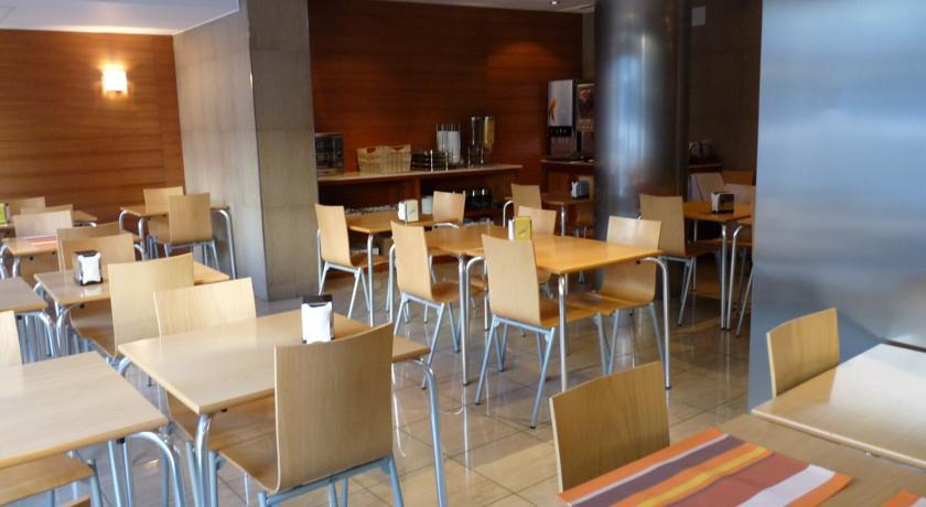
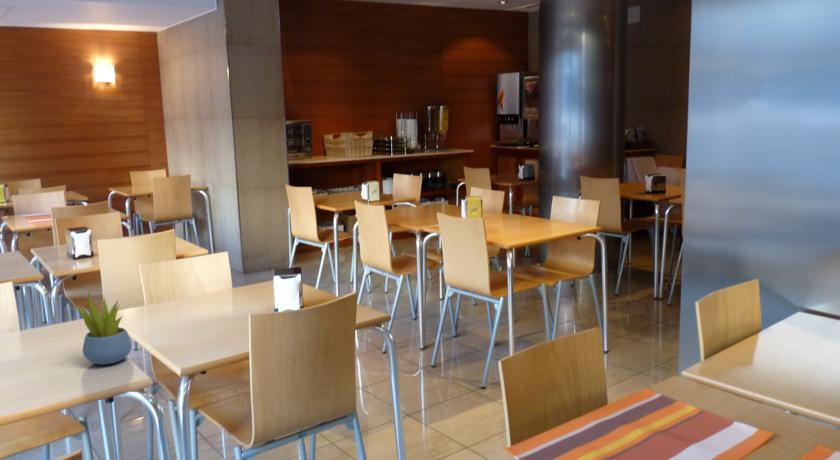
+ succulent plant [72,290,133,366]
